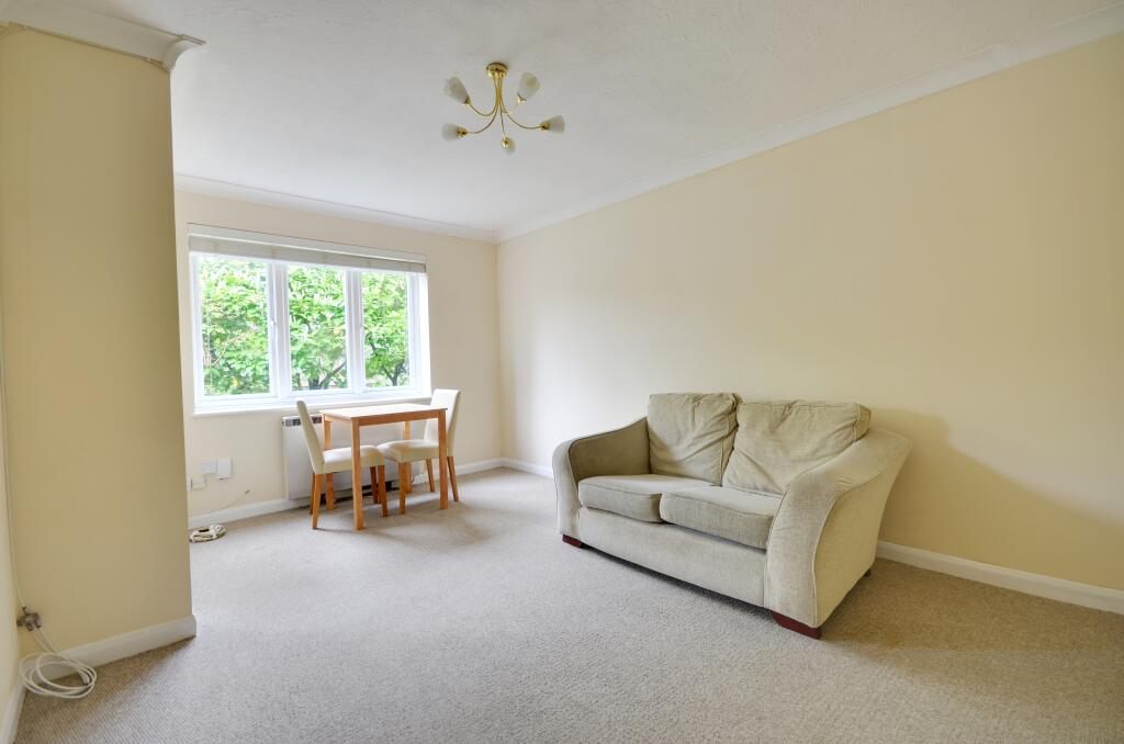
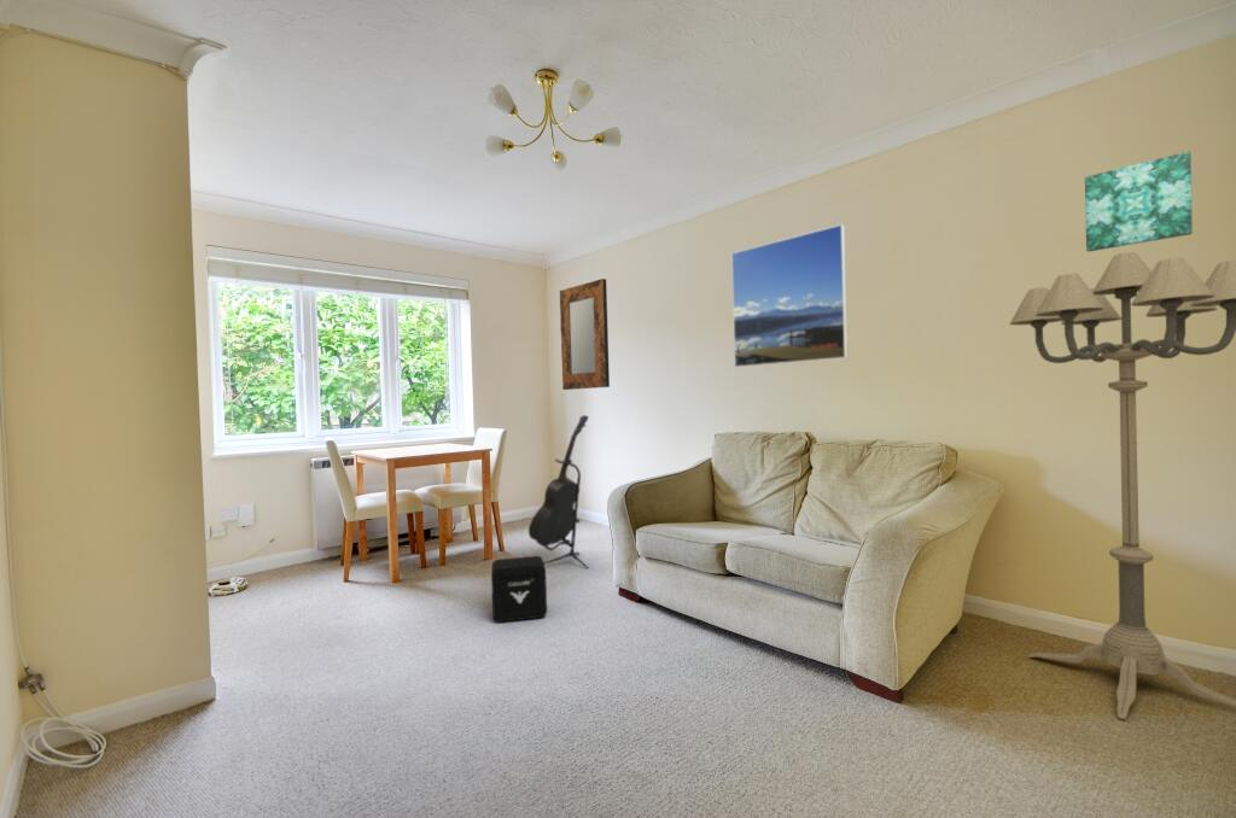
+ floor lamp [1008,251,1236,721]
+ wall art [1084,150,1194,253]
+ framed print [730,223,849,368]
+ air purifier [490,555,548,624]
+ home mirror [559,277,611,391]
+ acoustic guitar [527,414,590,568]
